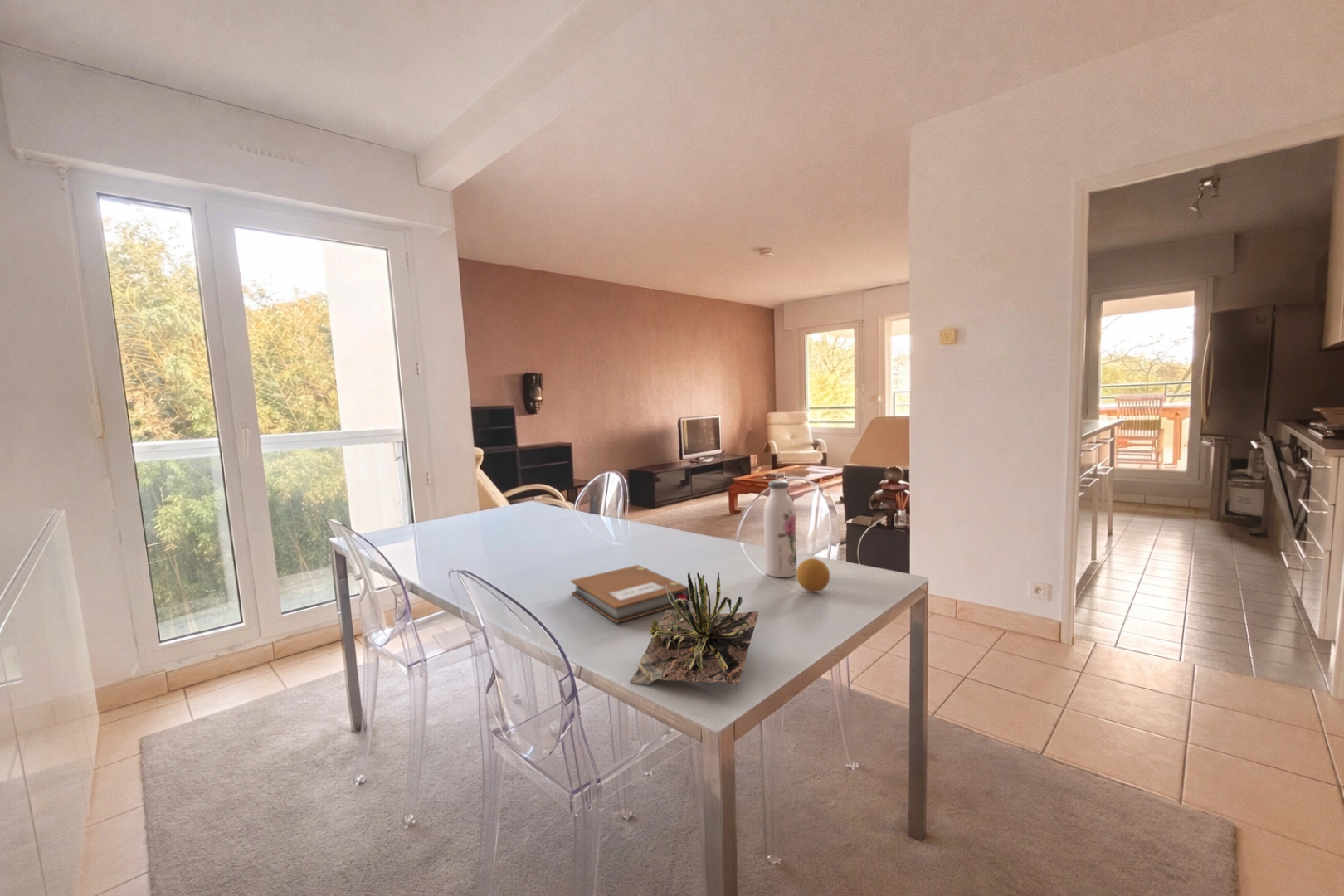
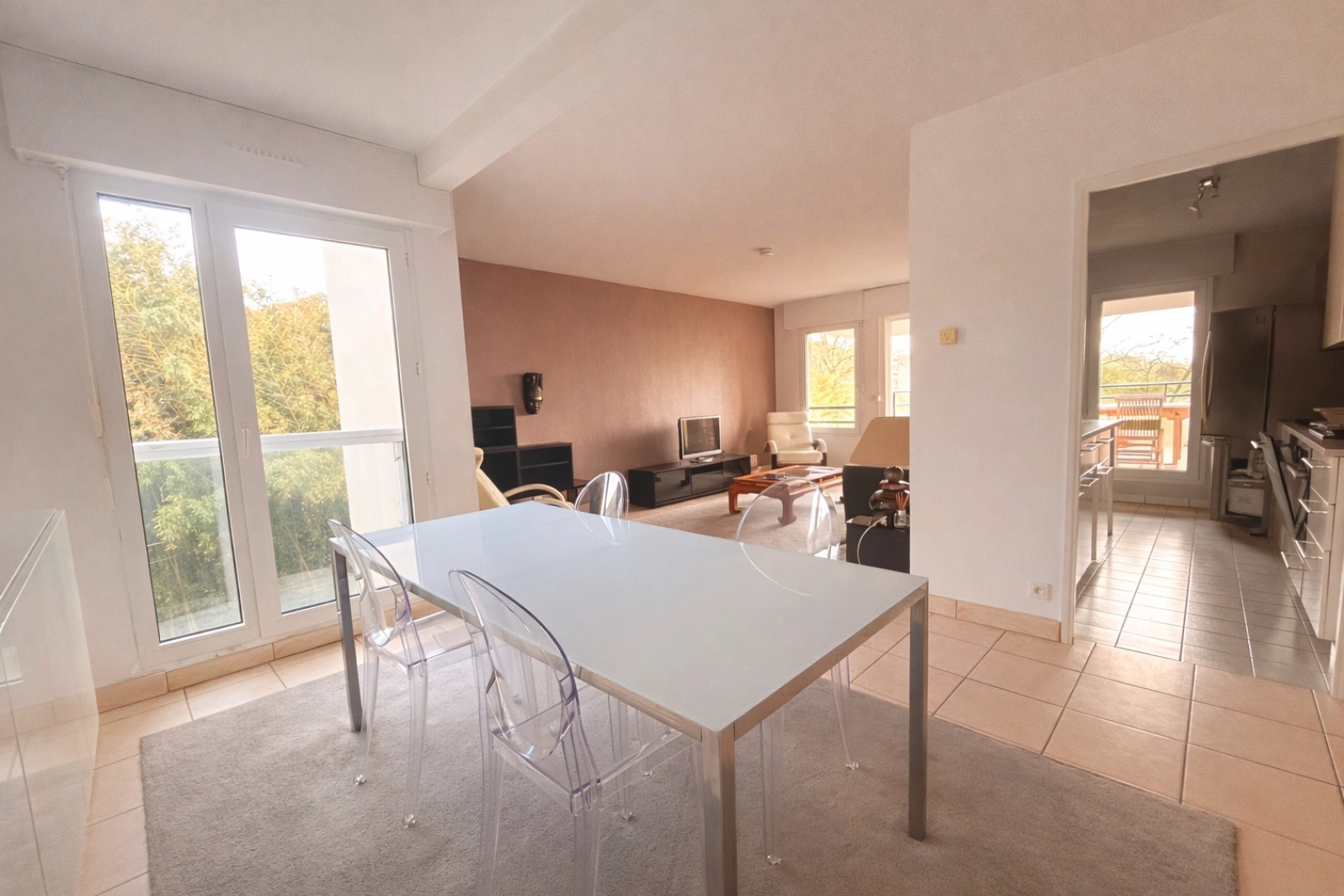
- notebook [570,564,691,624]
- succulent plant [629,572,760,685]
- fruit [796,558,830,593]
- water bottle [762,480,797,578]
